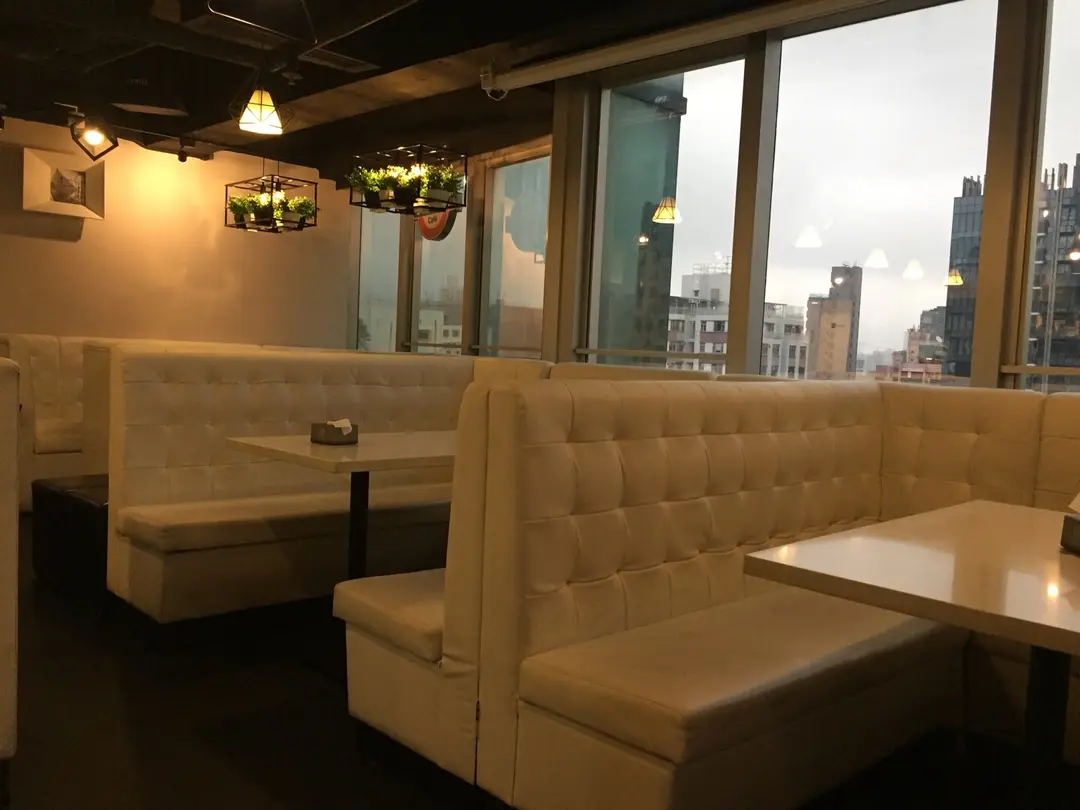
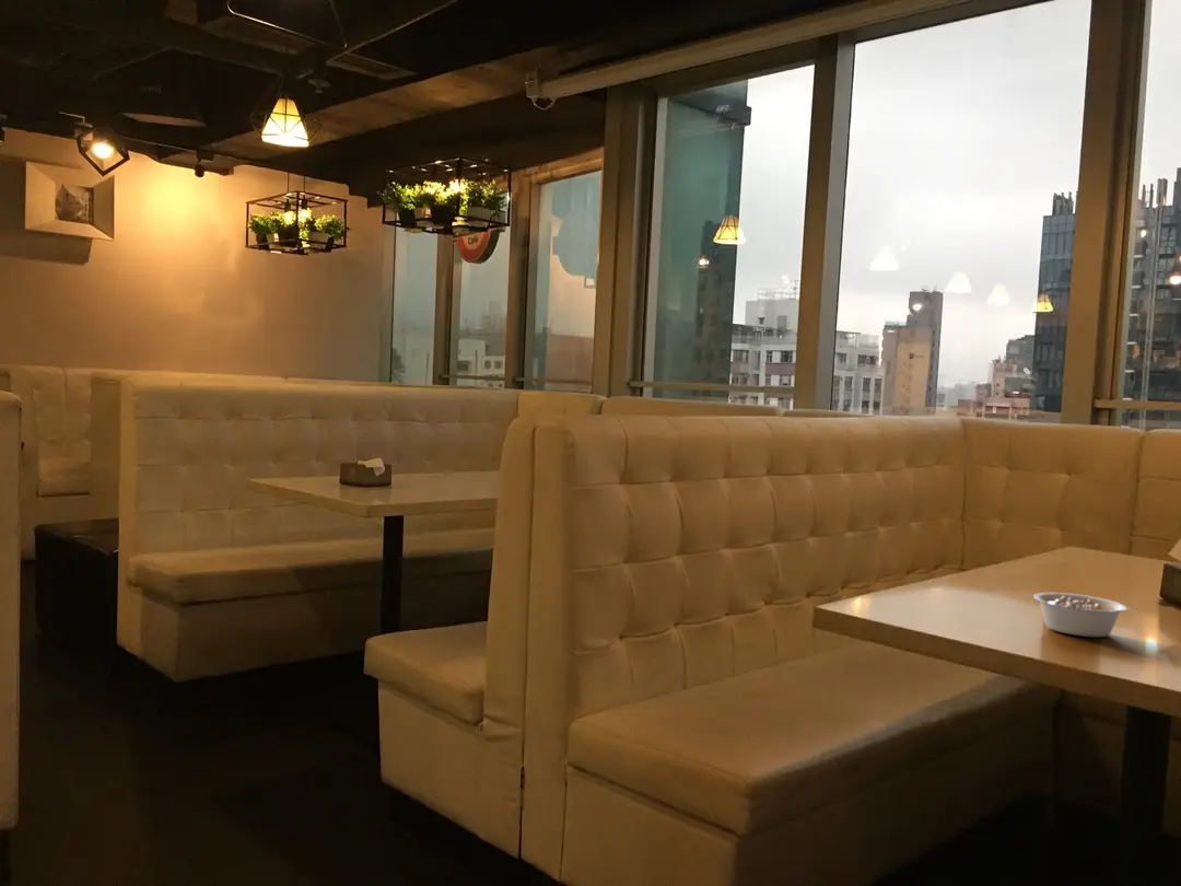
+ legume [1032,592,1141,638]
